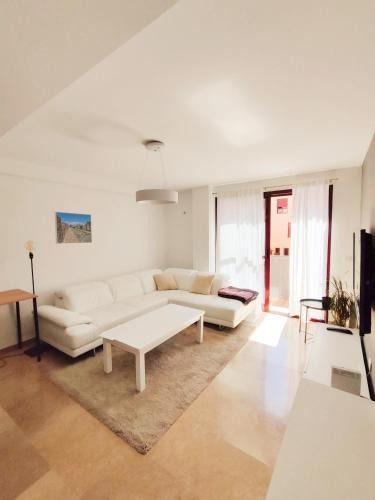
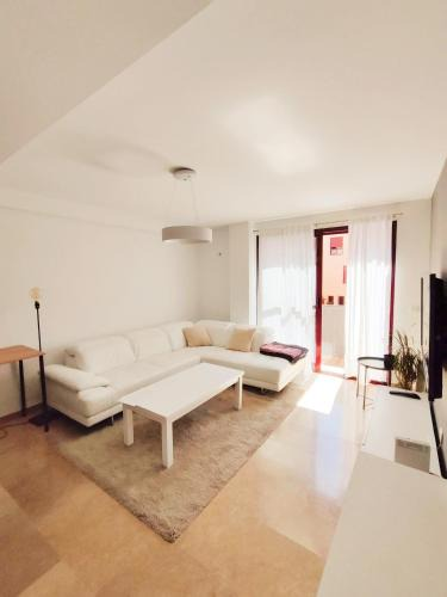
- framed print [54,211,93,245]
